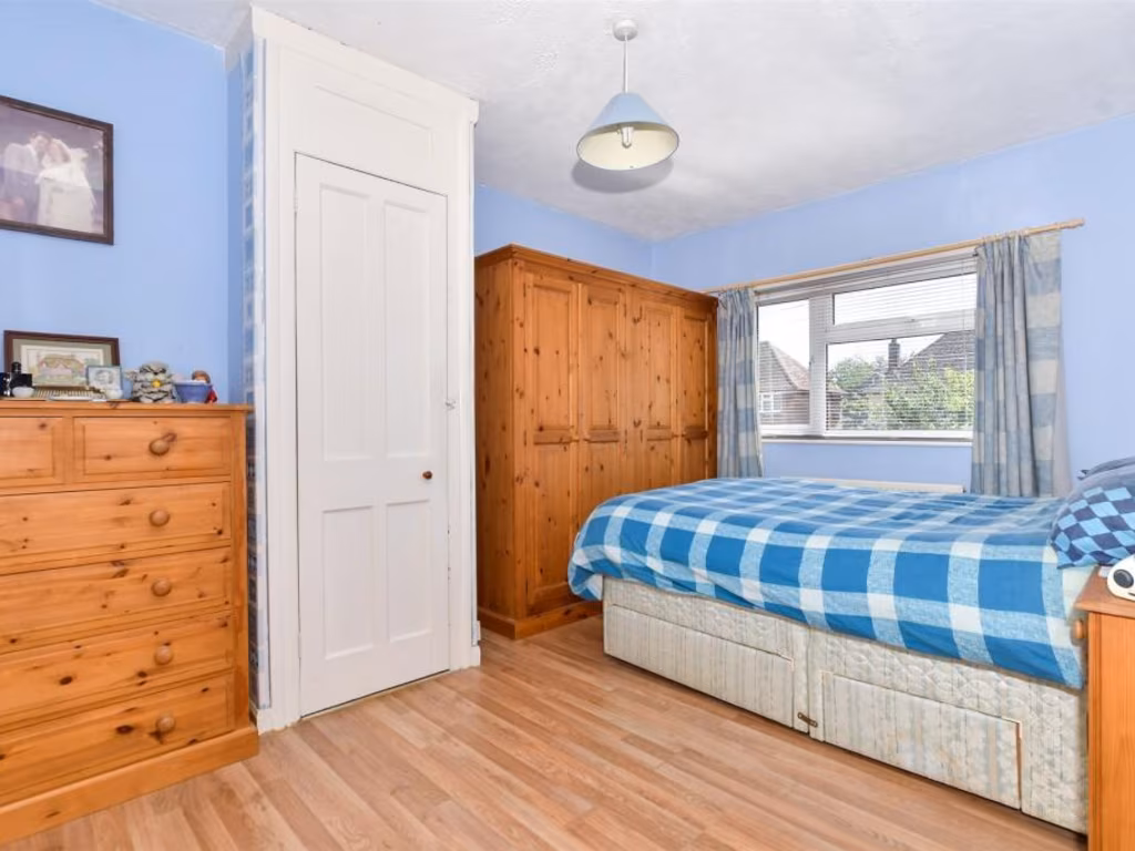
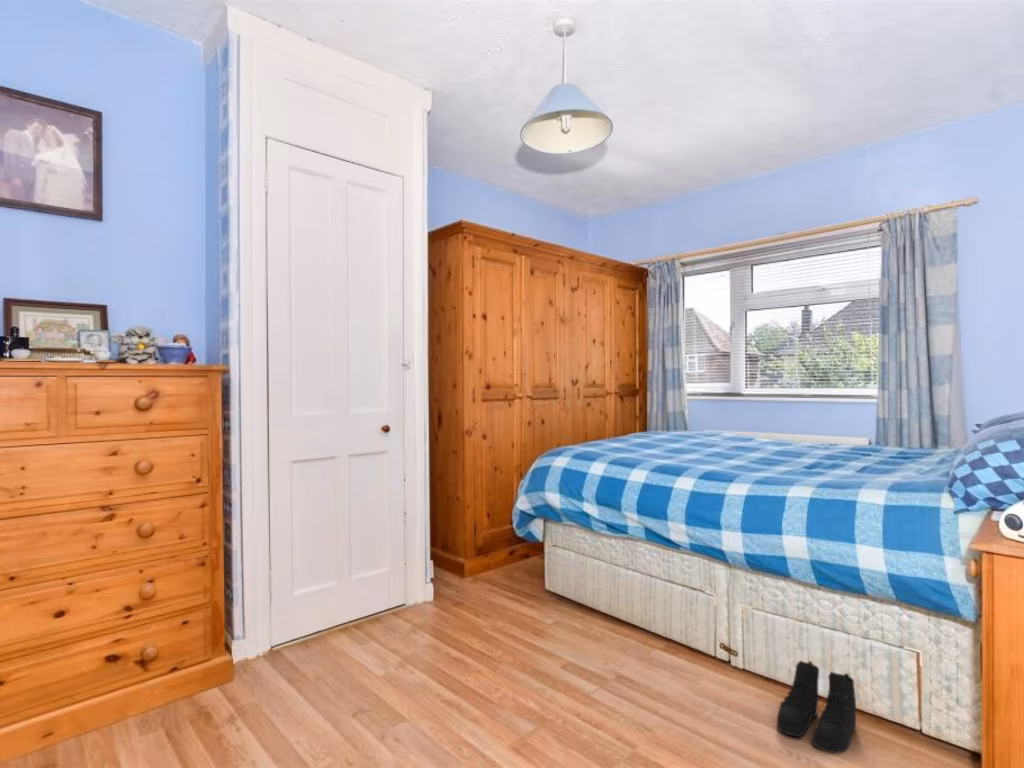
+ boots [776,660,857,754]
